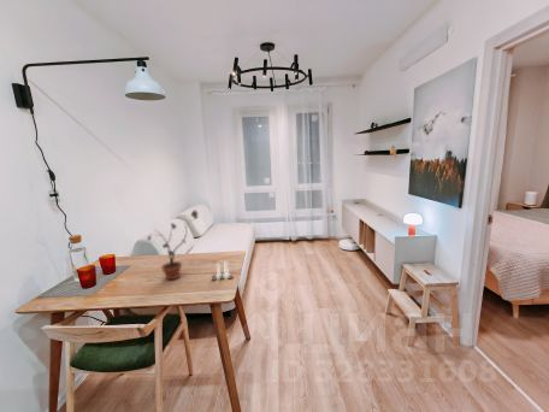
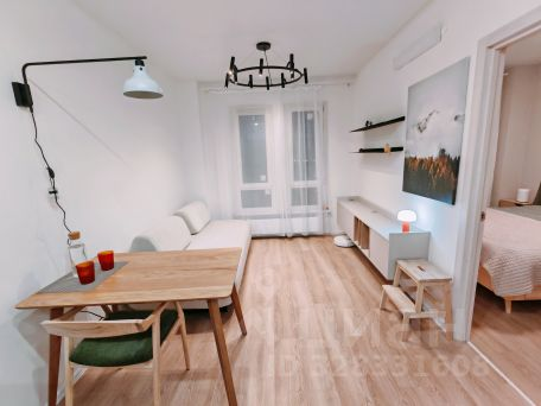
- salt and pepper shaker set [211,260,235,282]
- potted plant [146,210,199,281]
